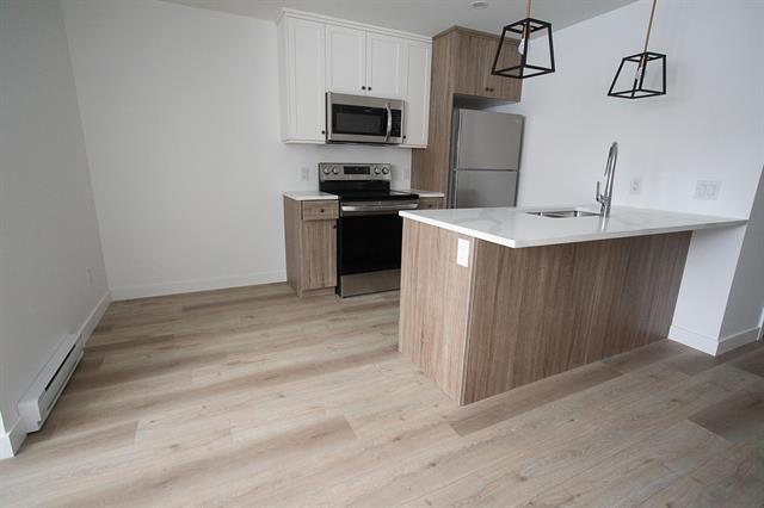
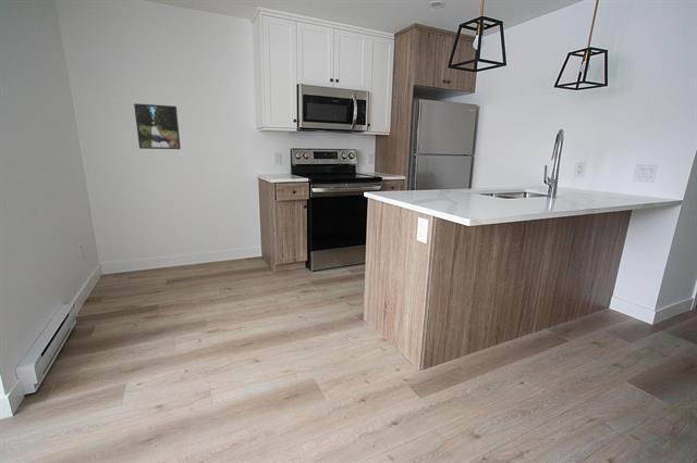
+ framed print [133,102,182,150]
